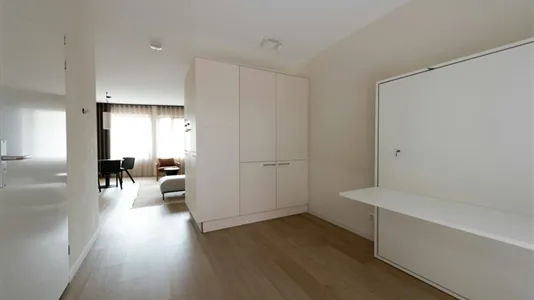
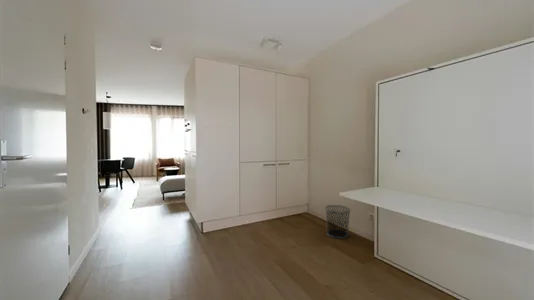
+ waste bin [324,204,352,239]
